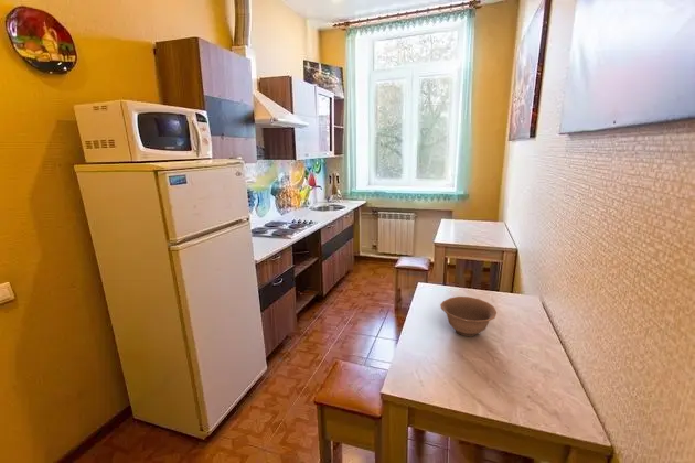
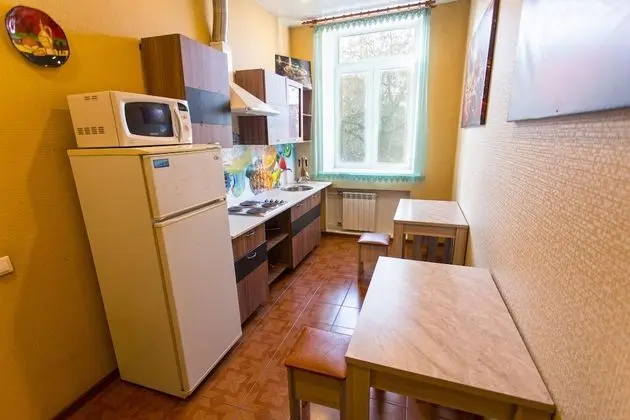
- bowl [439,295,498,337]
